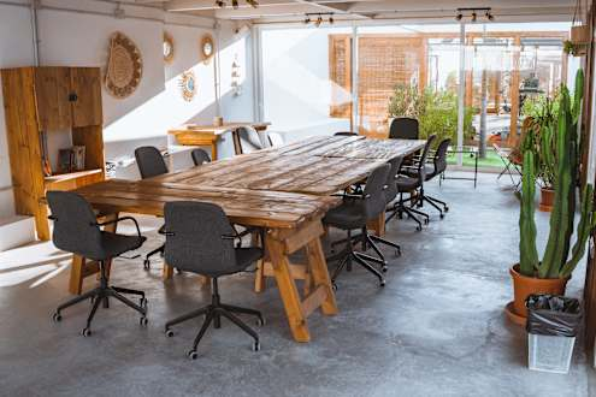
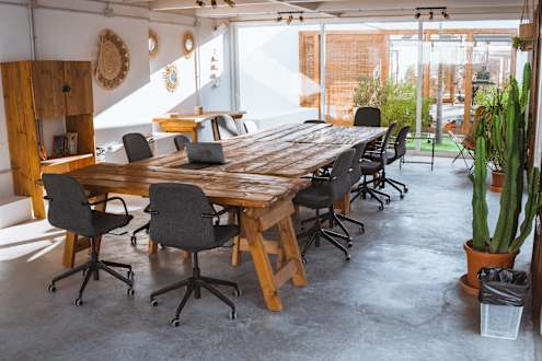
+ laptop [184,141,234,165]
